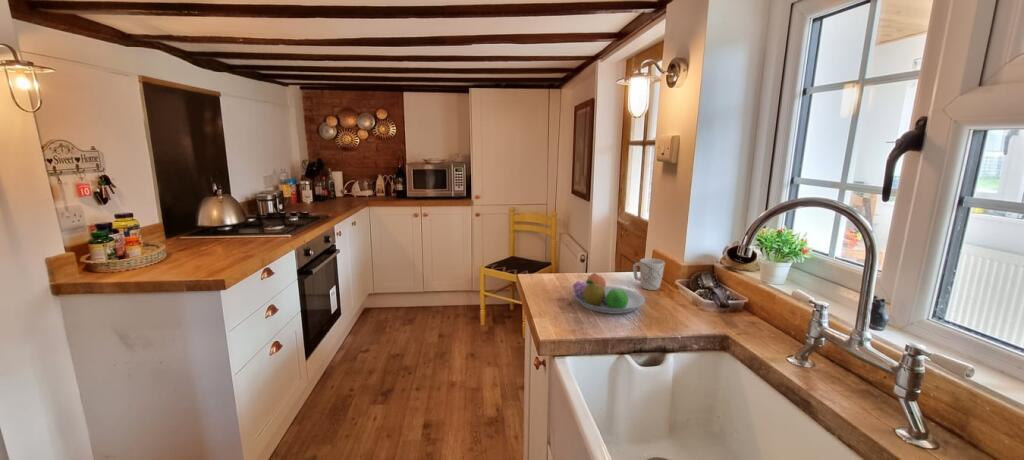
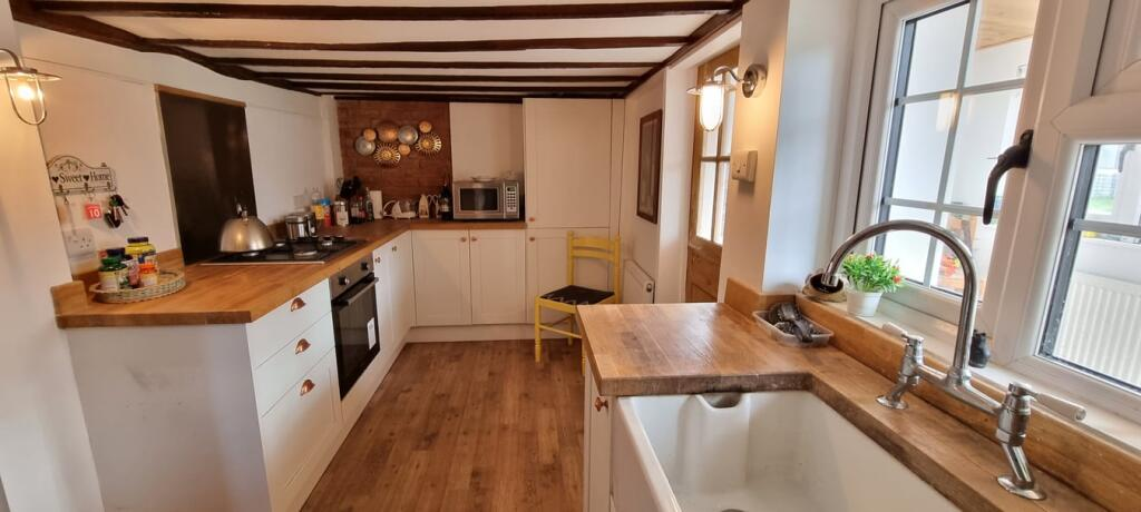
- mug [632,257,666,291]
- fruit bowl [572,272,646,315]
